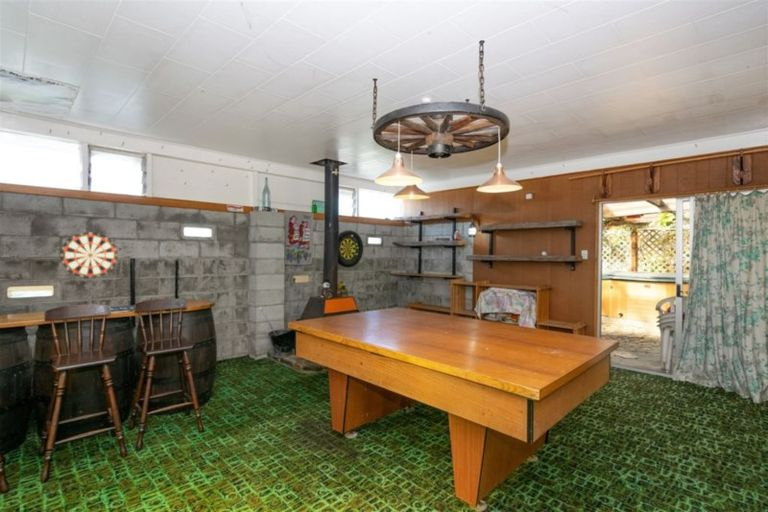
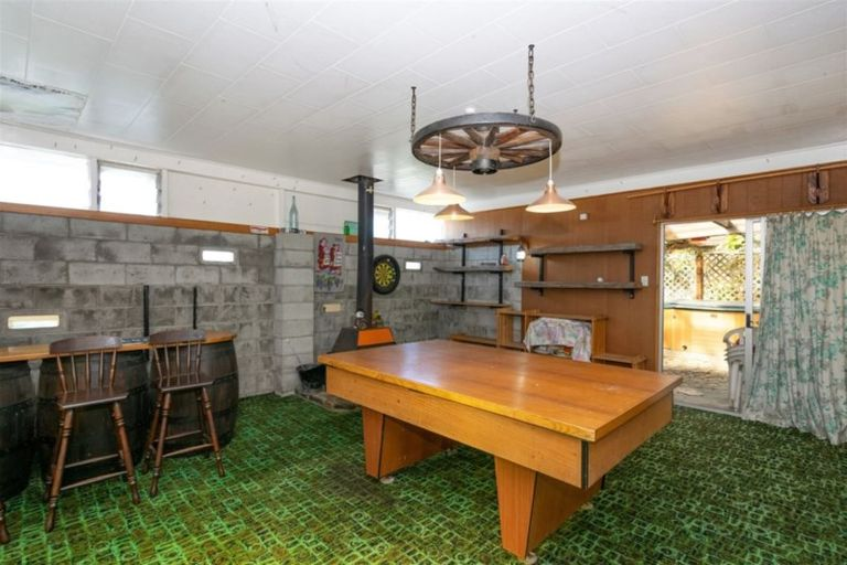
- dartboard [58,231,120,280]
